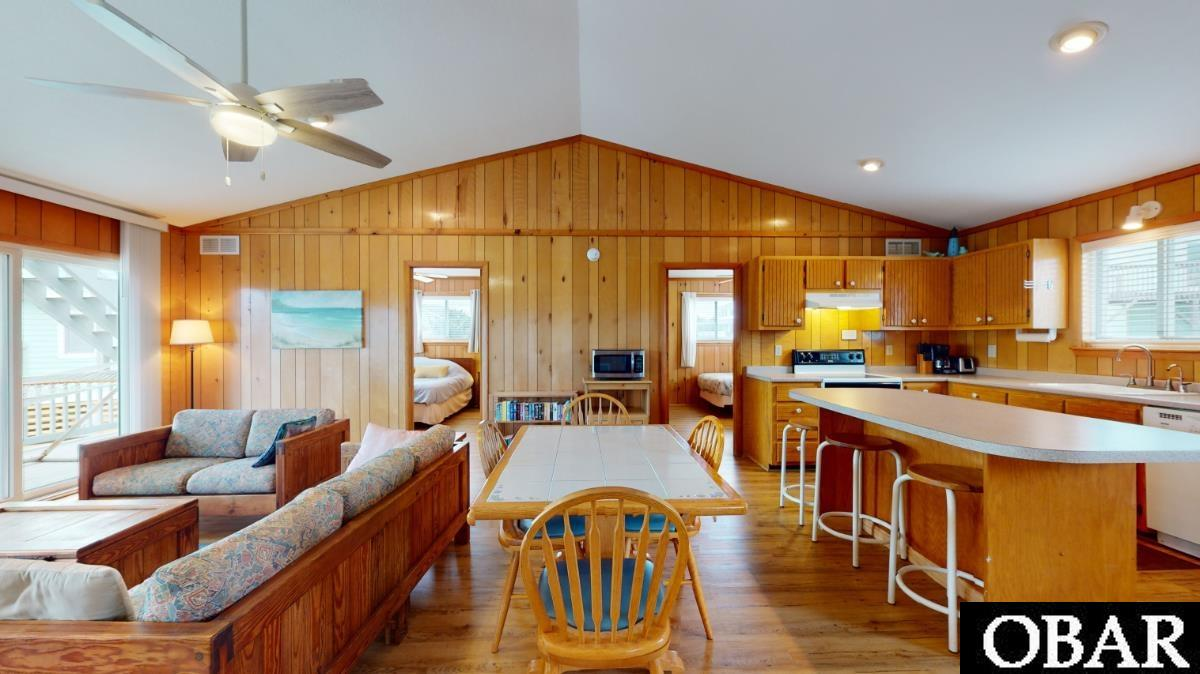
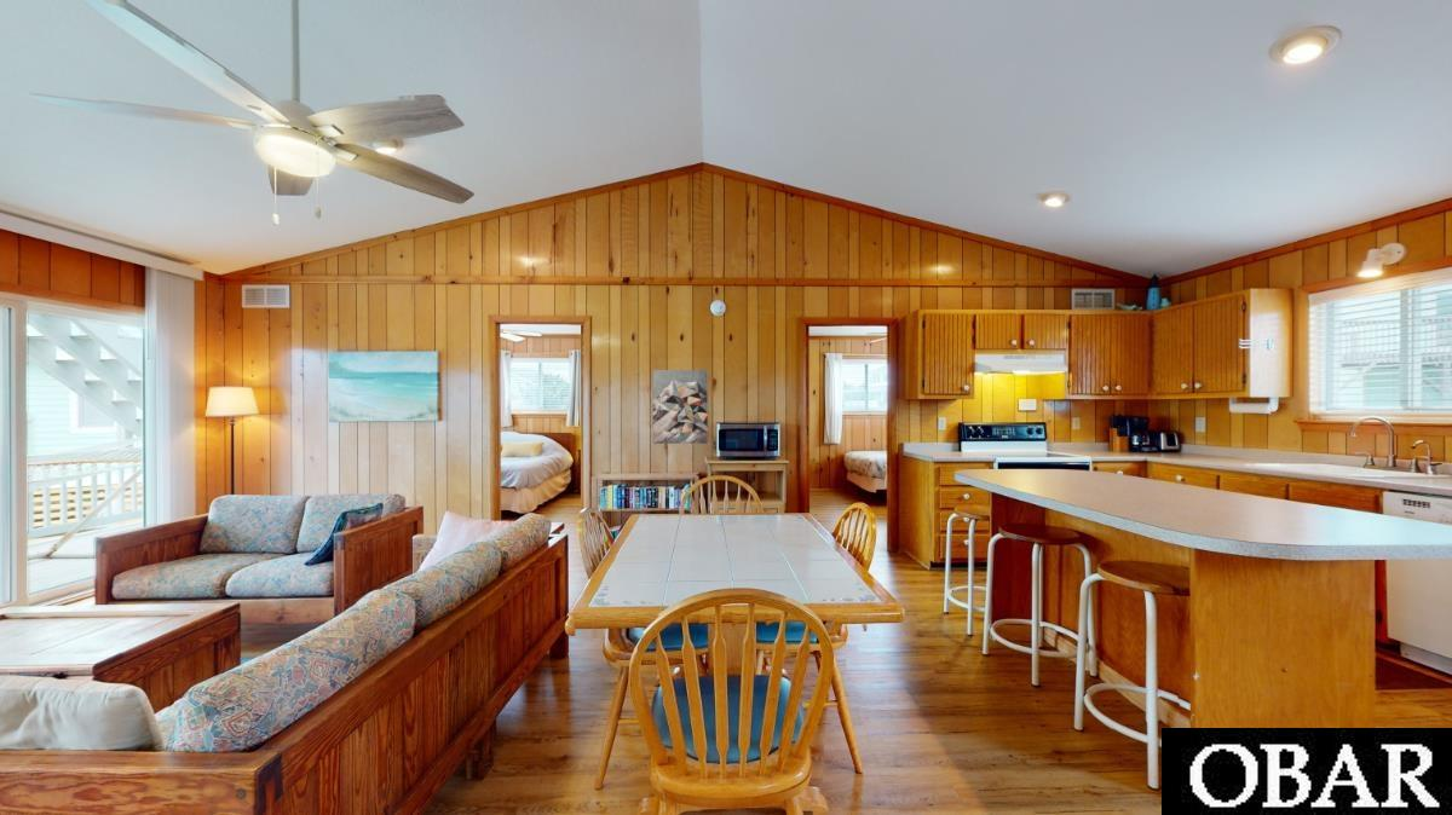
+ wall art [651,369,709,445]
